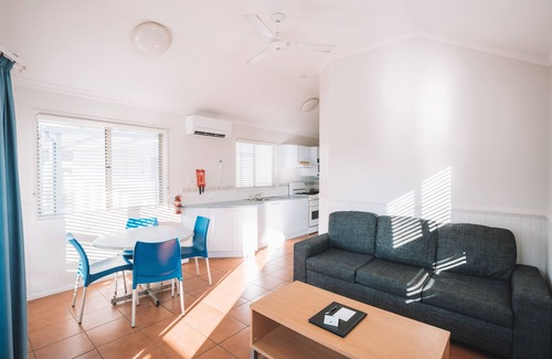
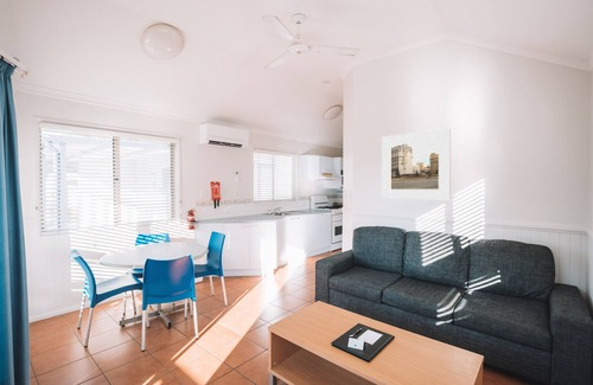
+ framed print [381,128,452,200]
